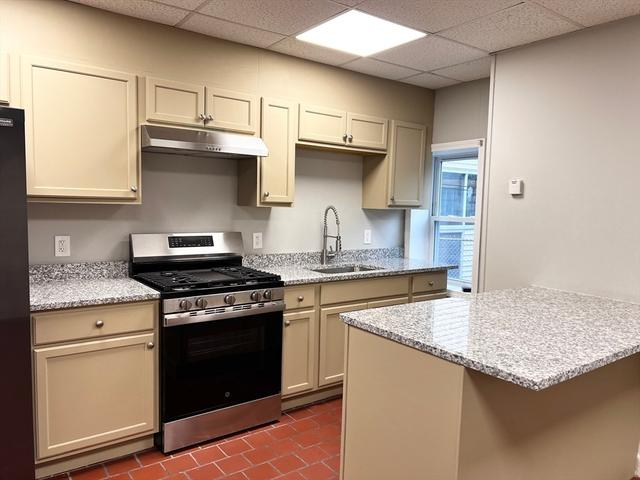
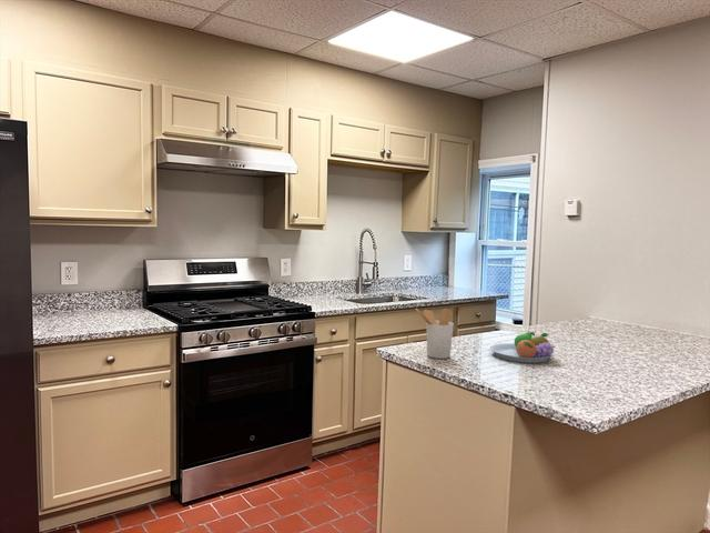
+ utensil holder [415,308,455,360]
+ fruit bowl [489,331,556,364]
